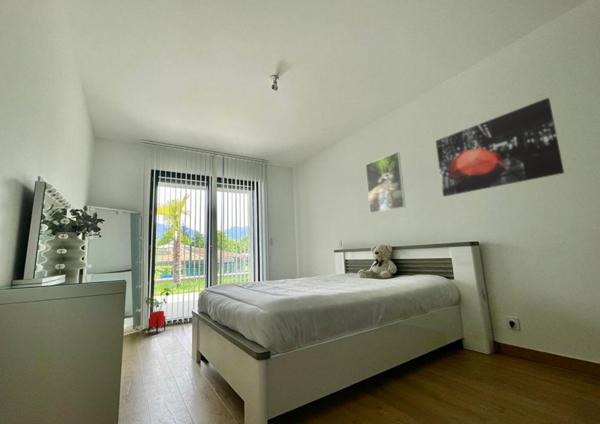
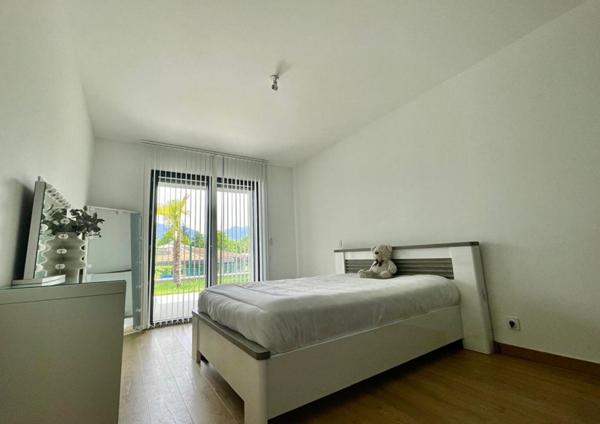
- house plant [143,286,174,335]
- wall art [435,97,565,197]
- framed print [365,151,407,214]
